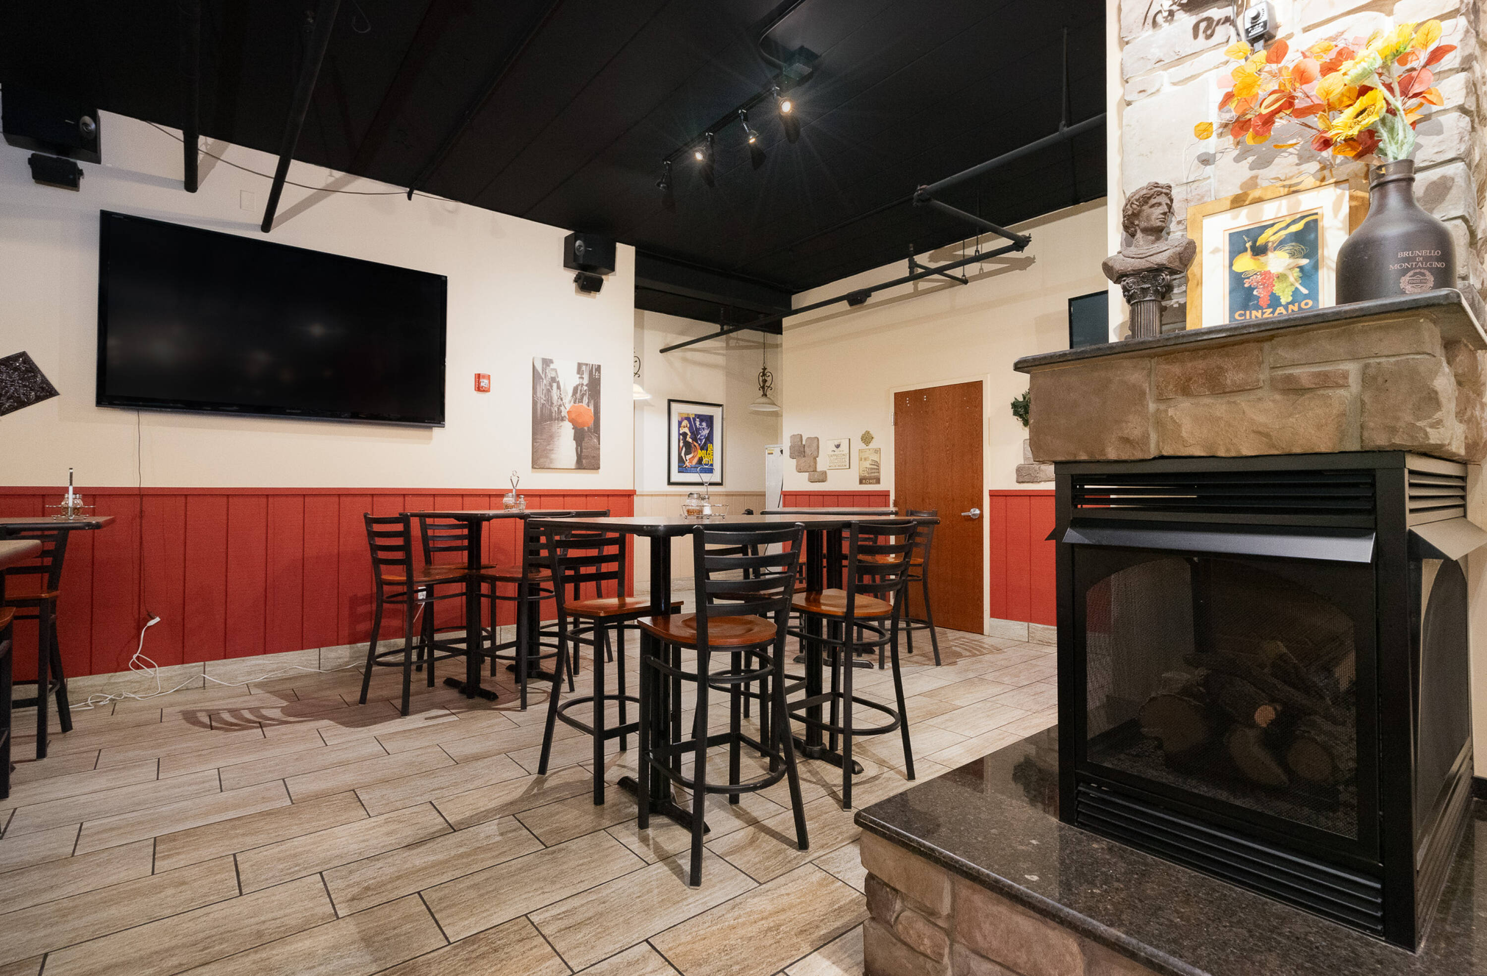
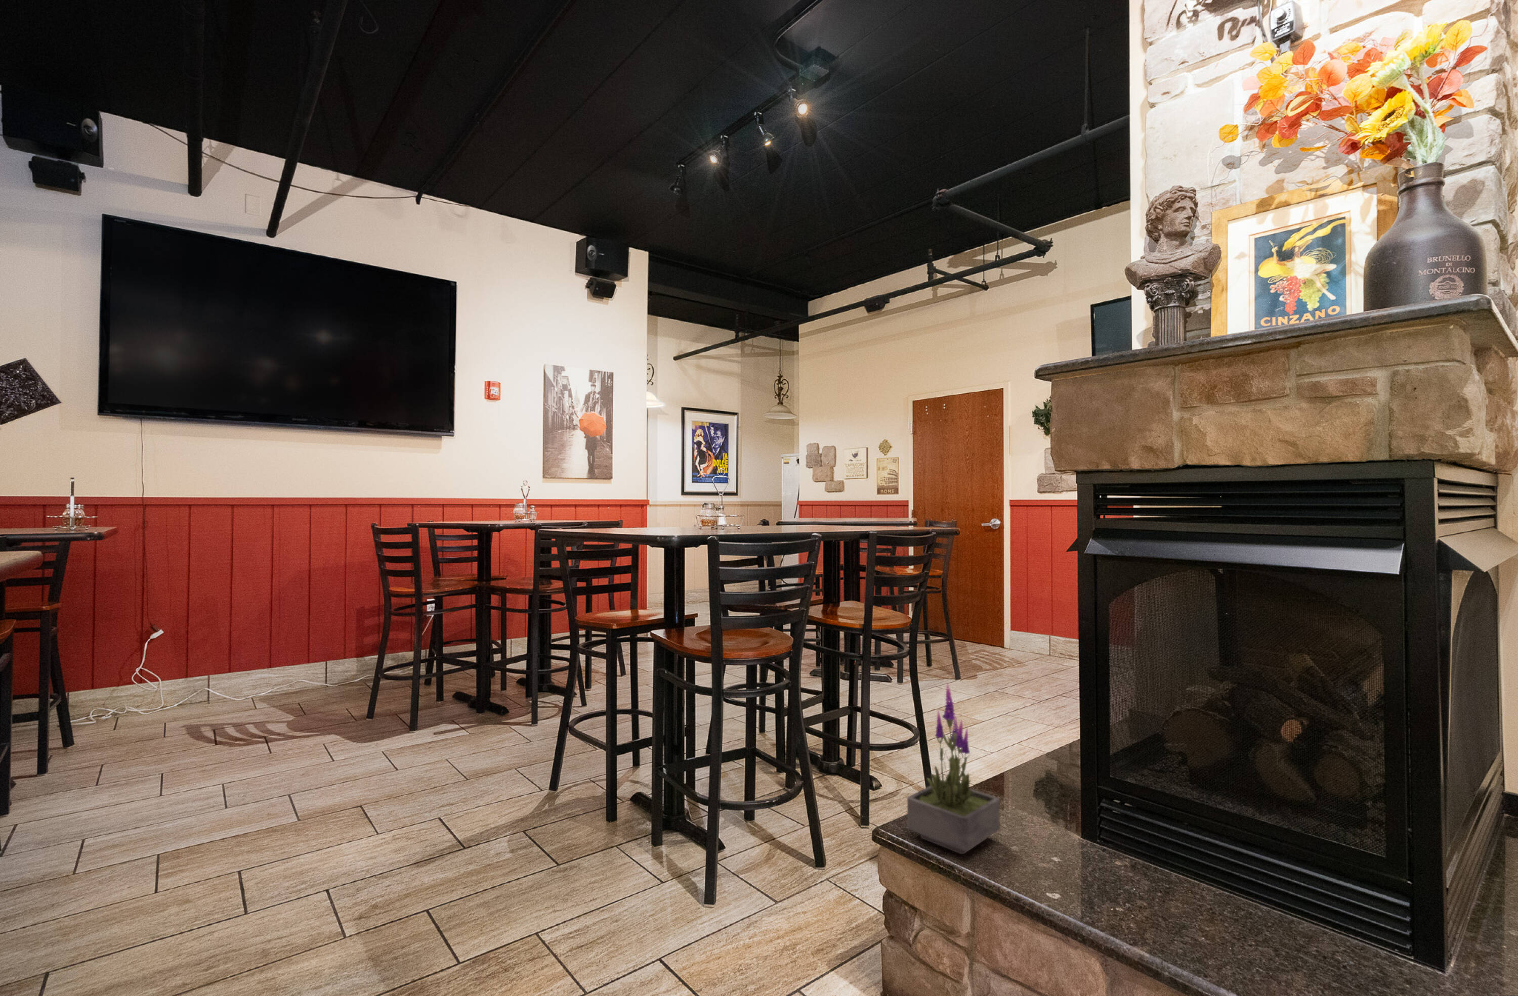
+ potted plant [906,683,1001,855]
